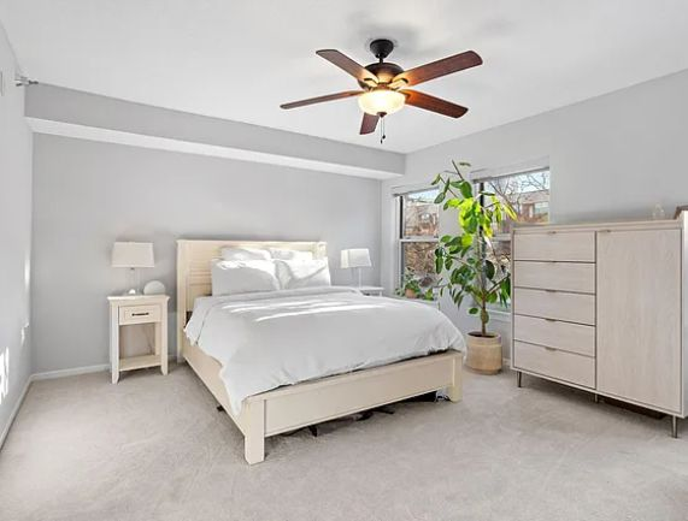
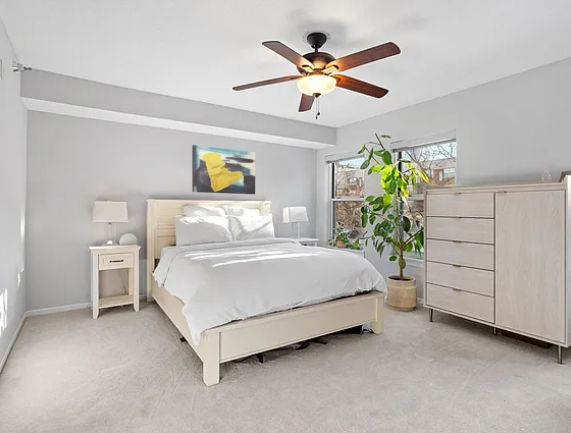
+ wall art [191,144,256,195]
